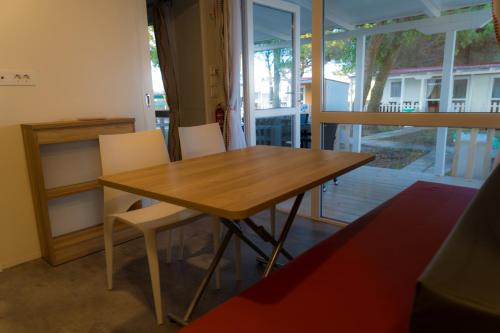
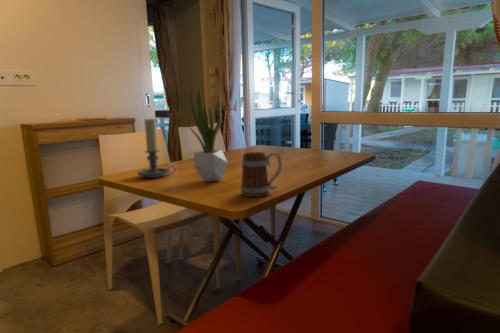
+ candle holder [137,118,177,179]
+ mug [240,151,283,198]
+ potted plant [186,87,229,183]
